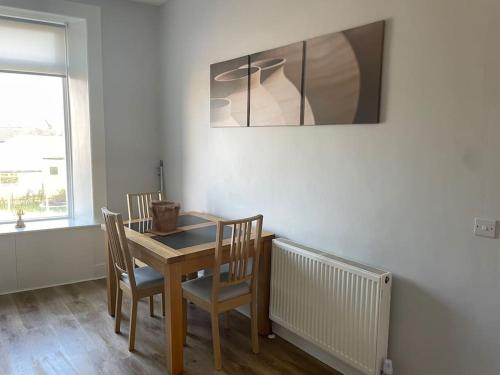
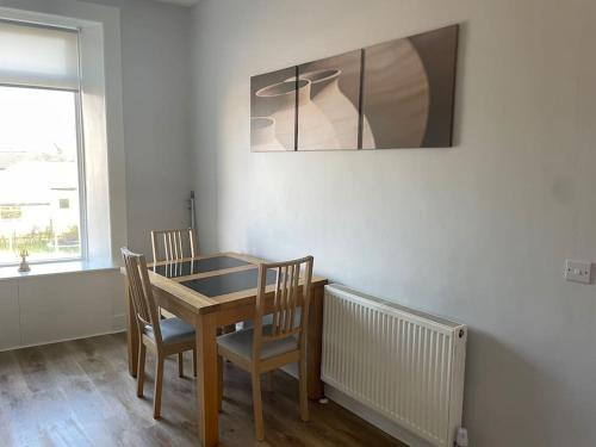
- plant pot [144,199,185,236]
